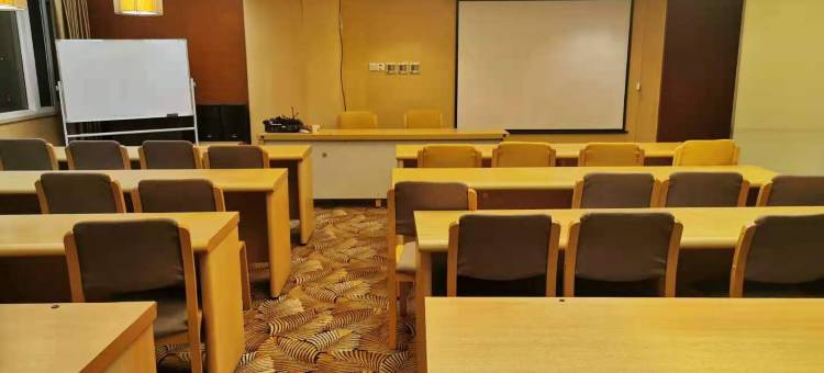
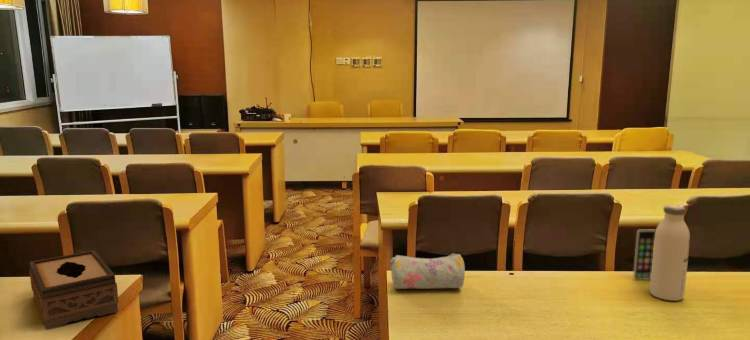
+ pencil case [389,252,466,290]
+ smartphone [632,229,656,281]
+ water bottle [649,204,691,302]
+ tissue box [28,249,119,330]
